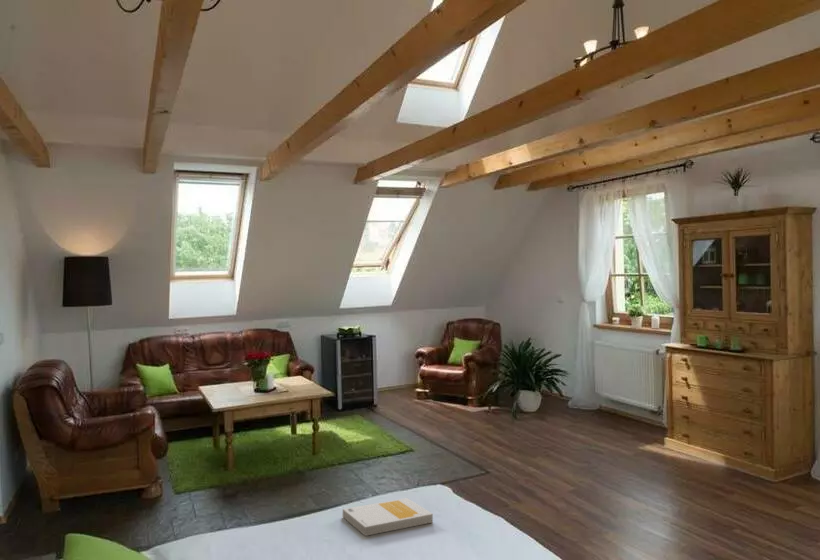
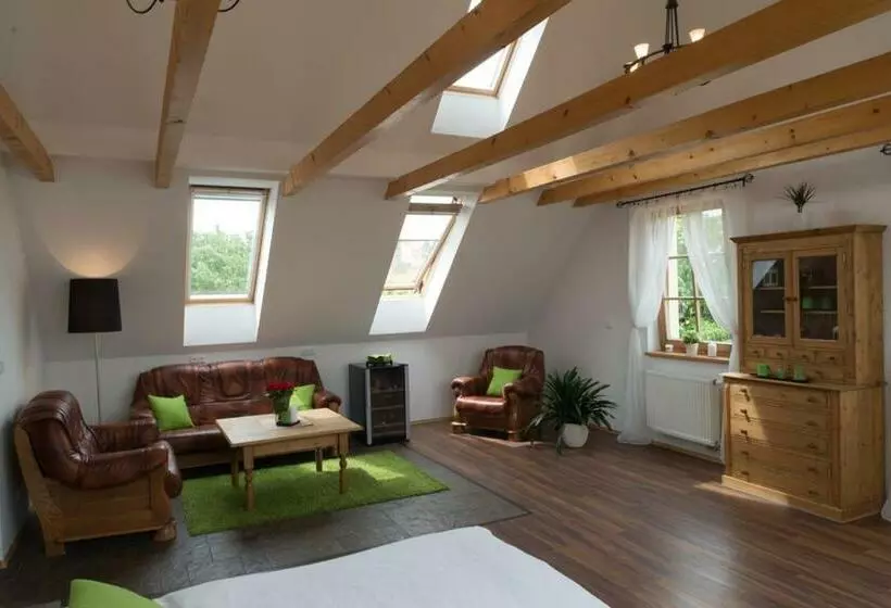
- book [342,497,434,537]
